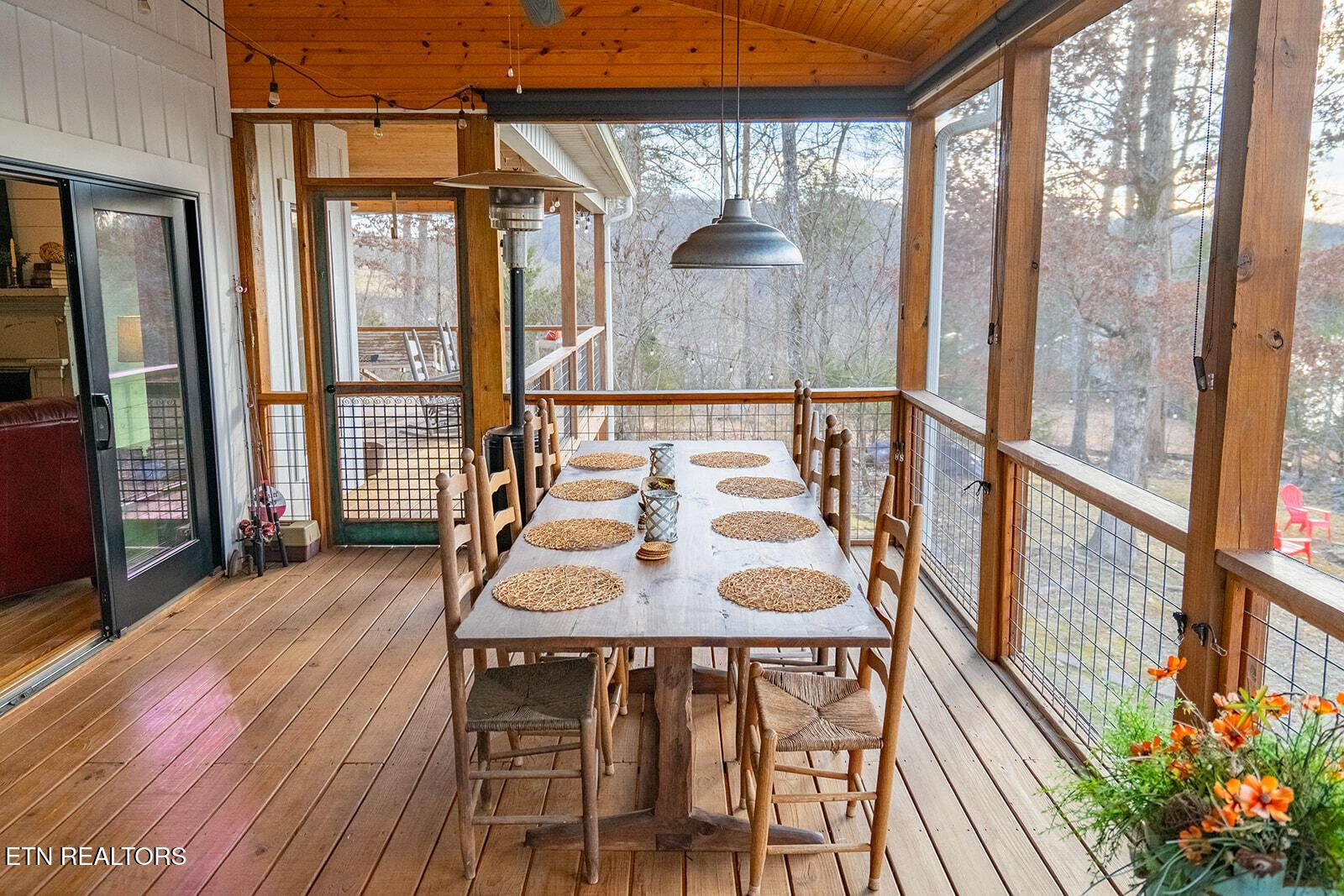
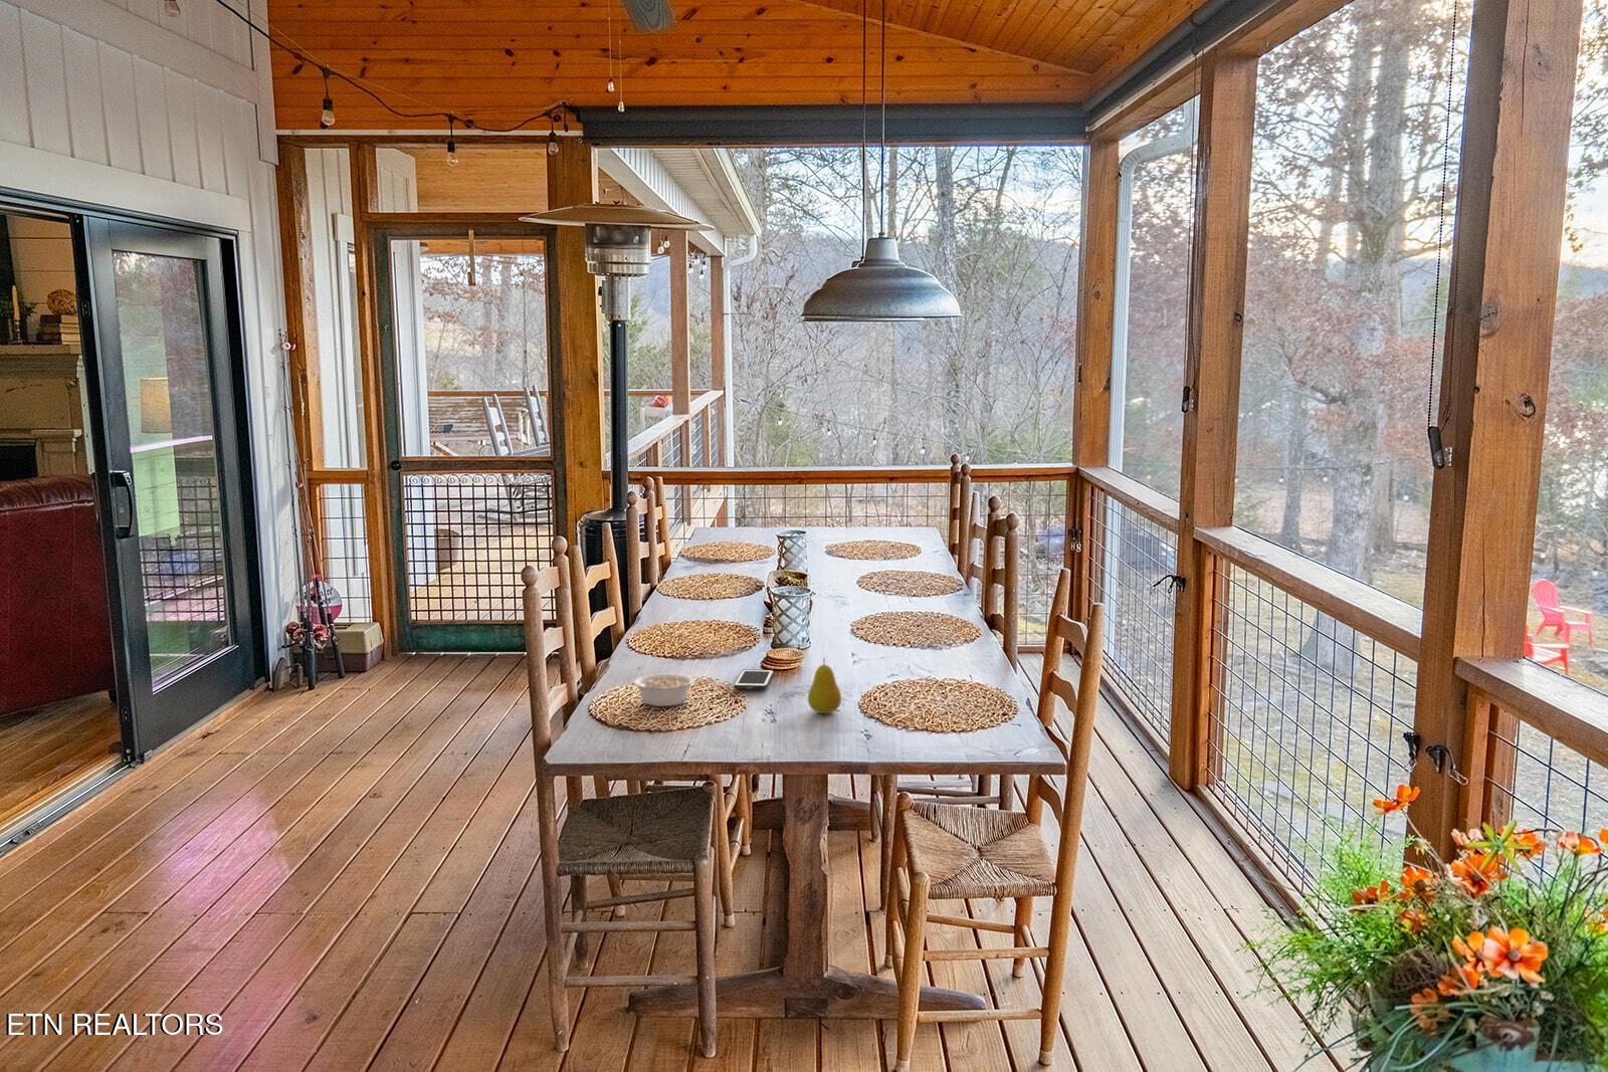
+ cell phone [732,668,775,690]
+ fruit [808,657,842,714]
+ legume [632,674,695,707]
